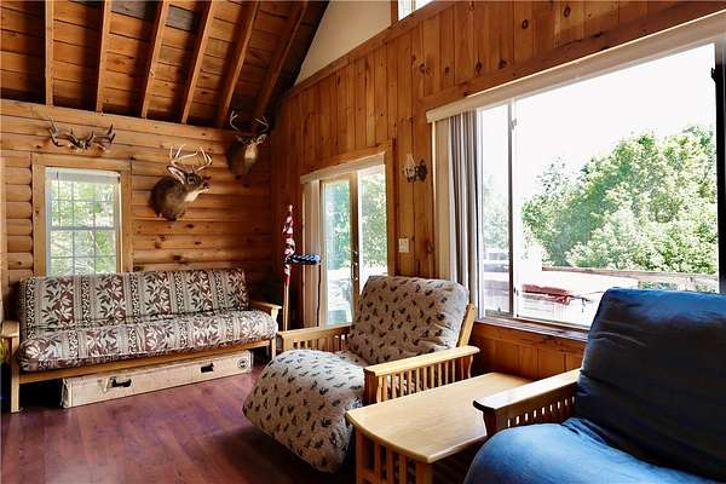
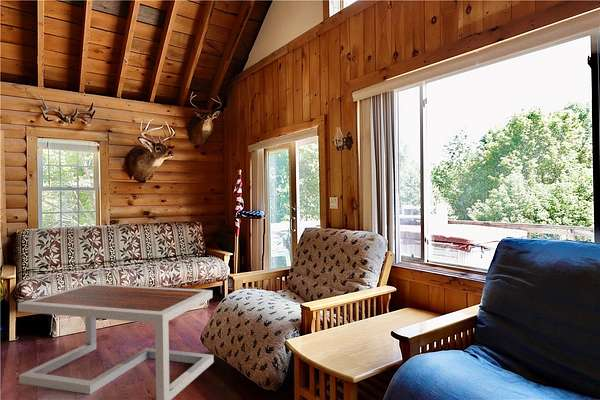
+ coffee table [17,283,215,400]
